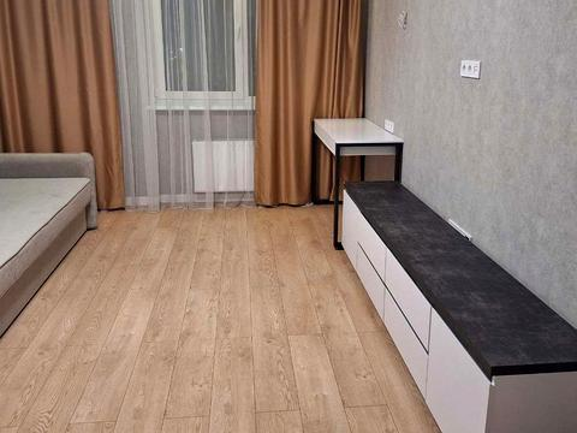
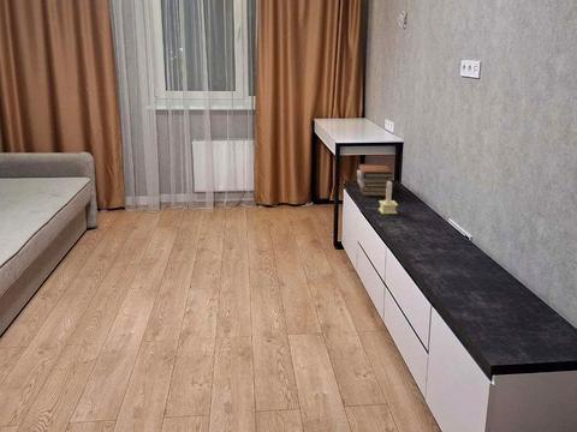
+ candle [377,180,399,215]
+ book stack [356,163,393,197]
